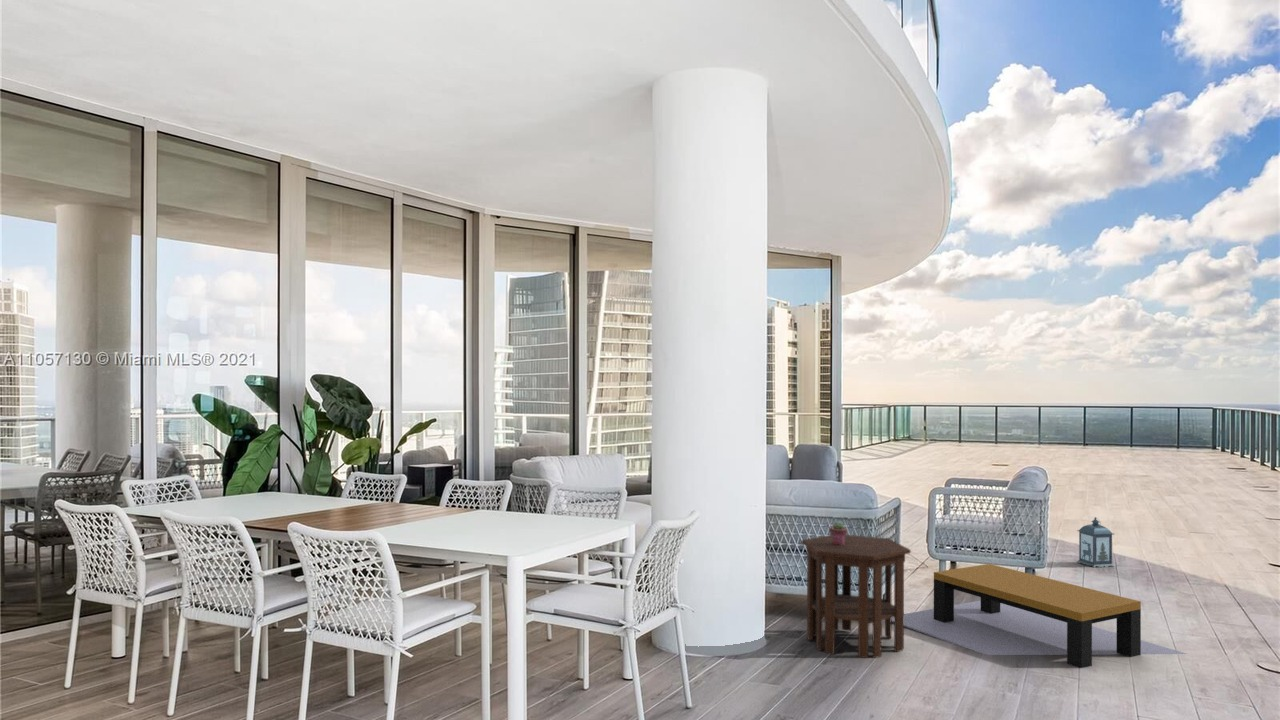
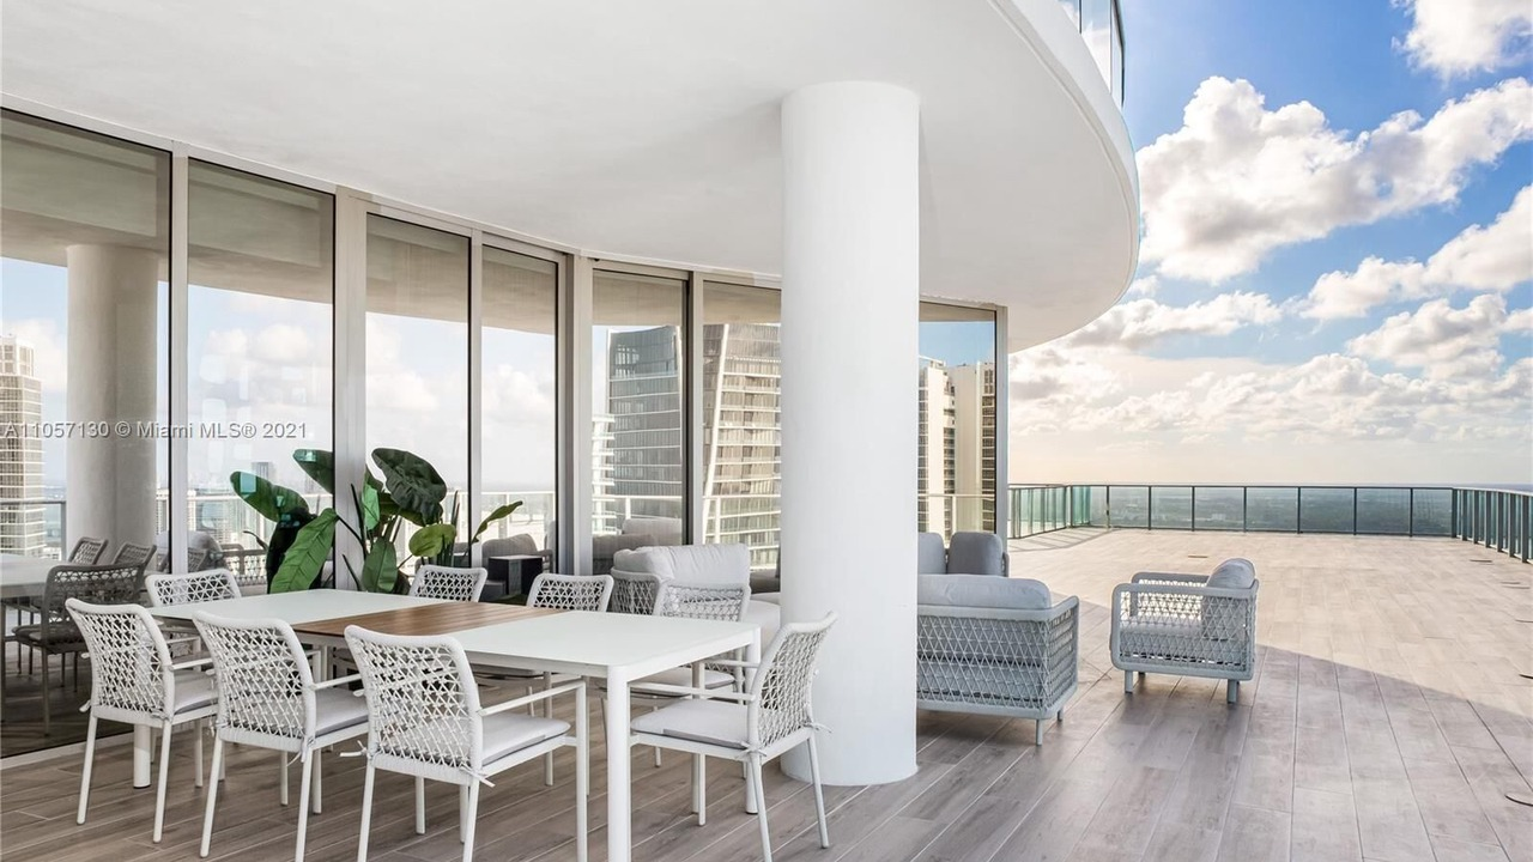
- potted succulent [828,520,848,545]
- side table [801,534,912,659]
- coffee table [891,563,1188,669]
- lantern [1076,516,1115,568]
